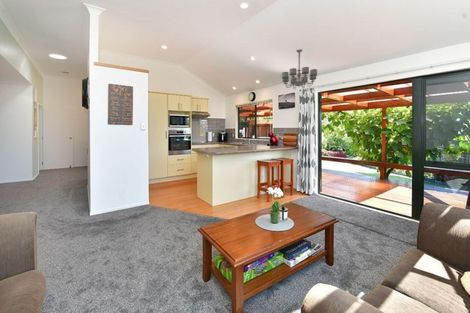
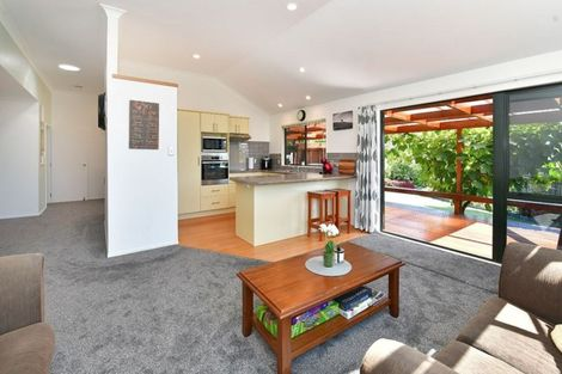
- chandelier [281,48,318,89]
